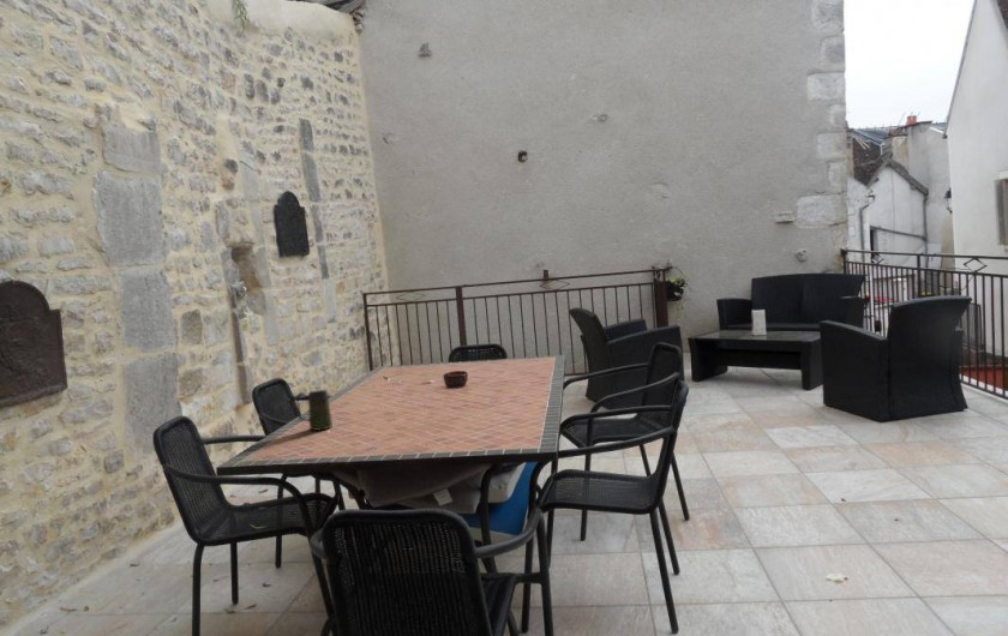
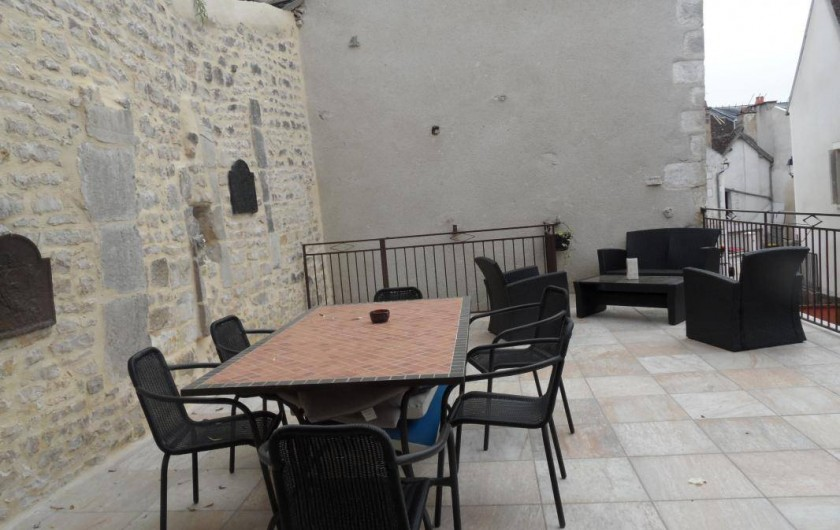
- mug [295,389,334,432]
